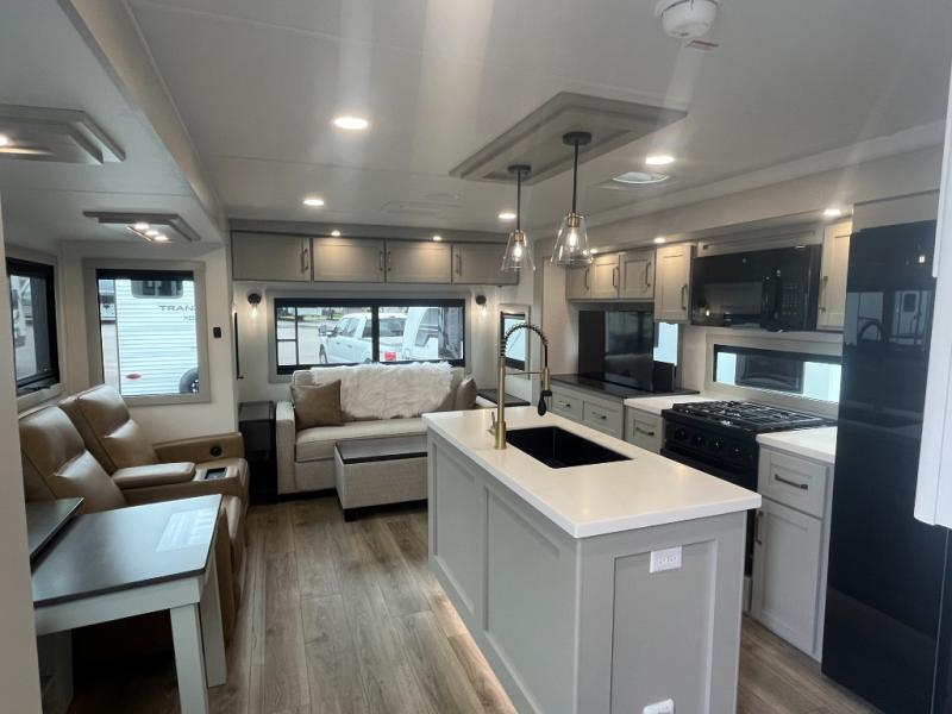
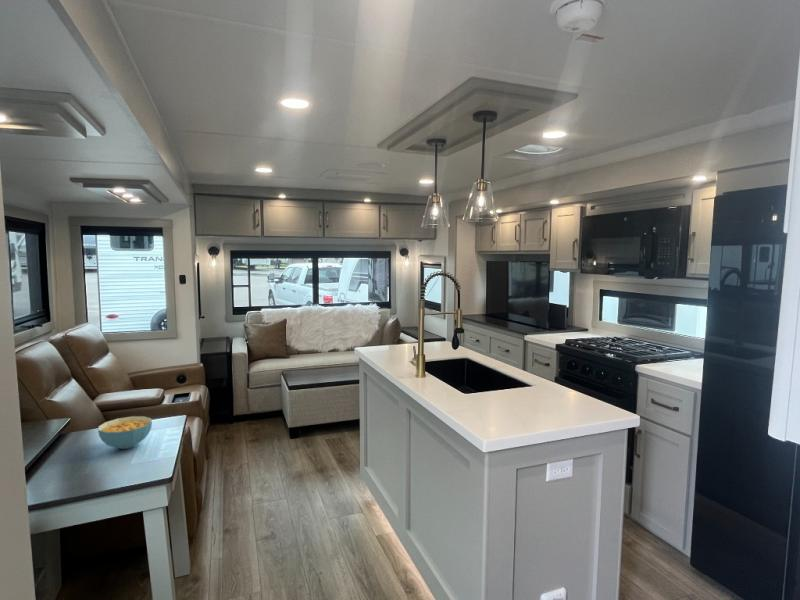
+ cereal bowl [97,415,153,450]
